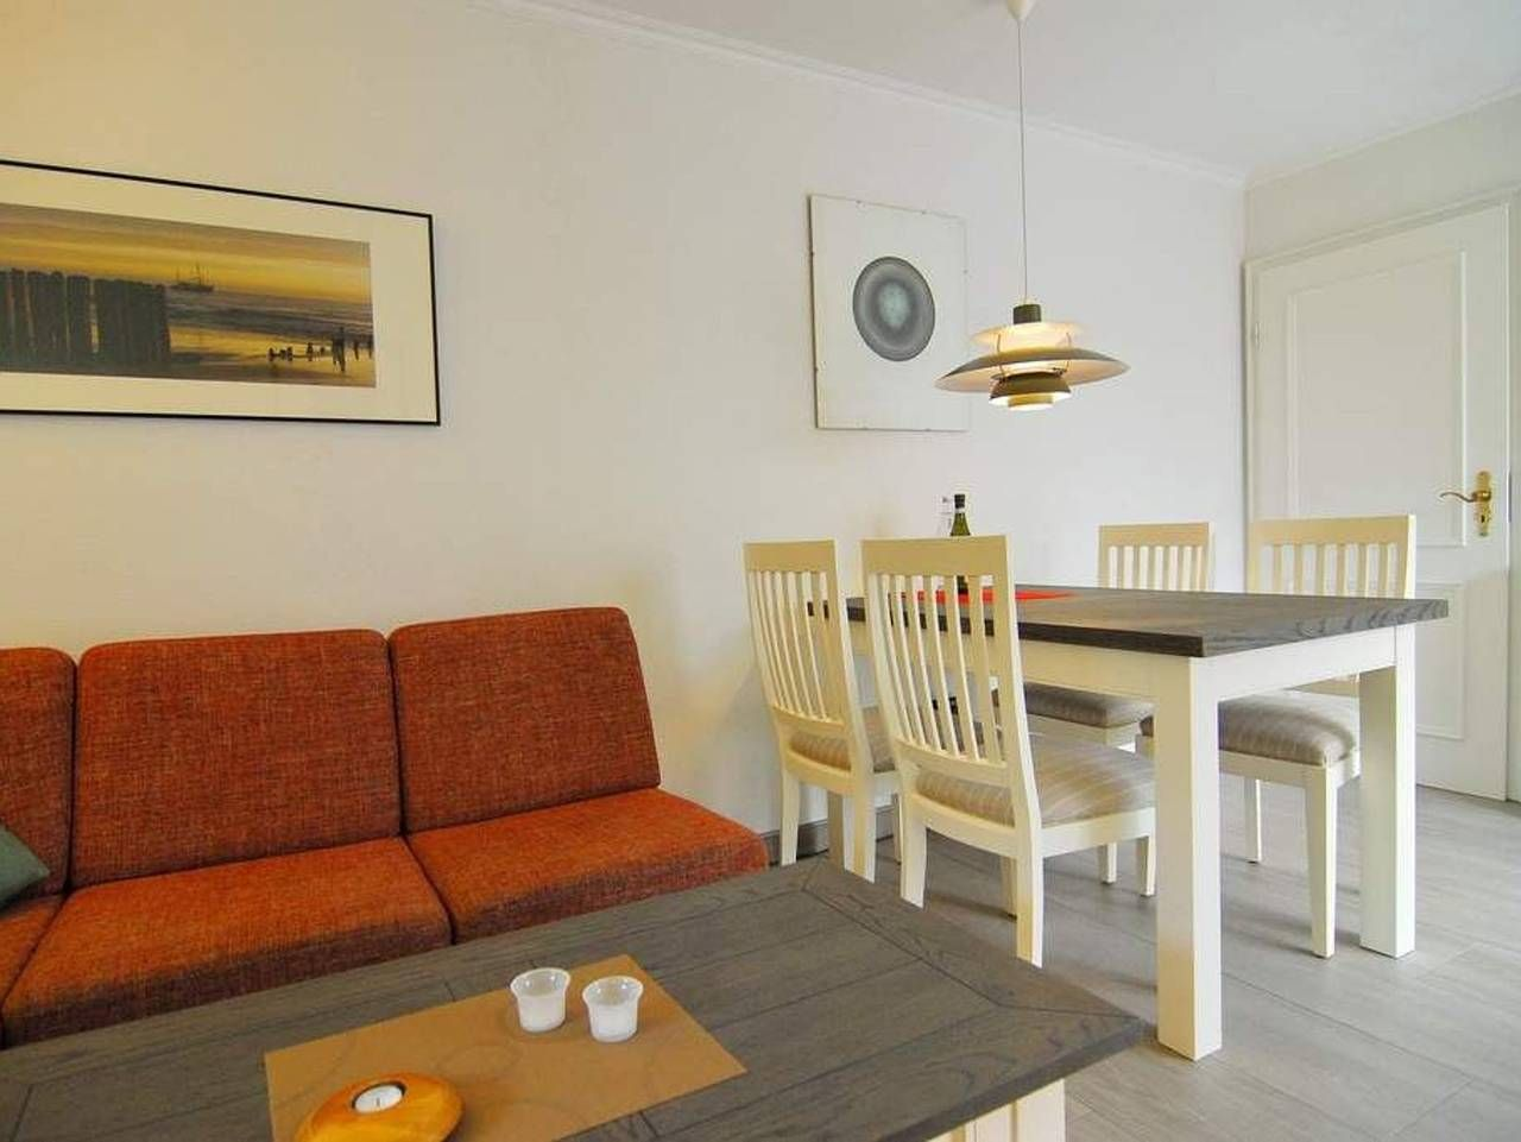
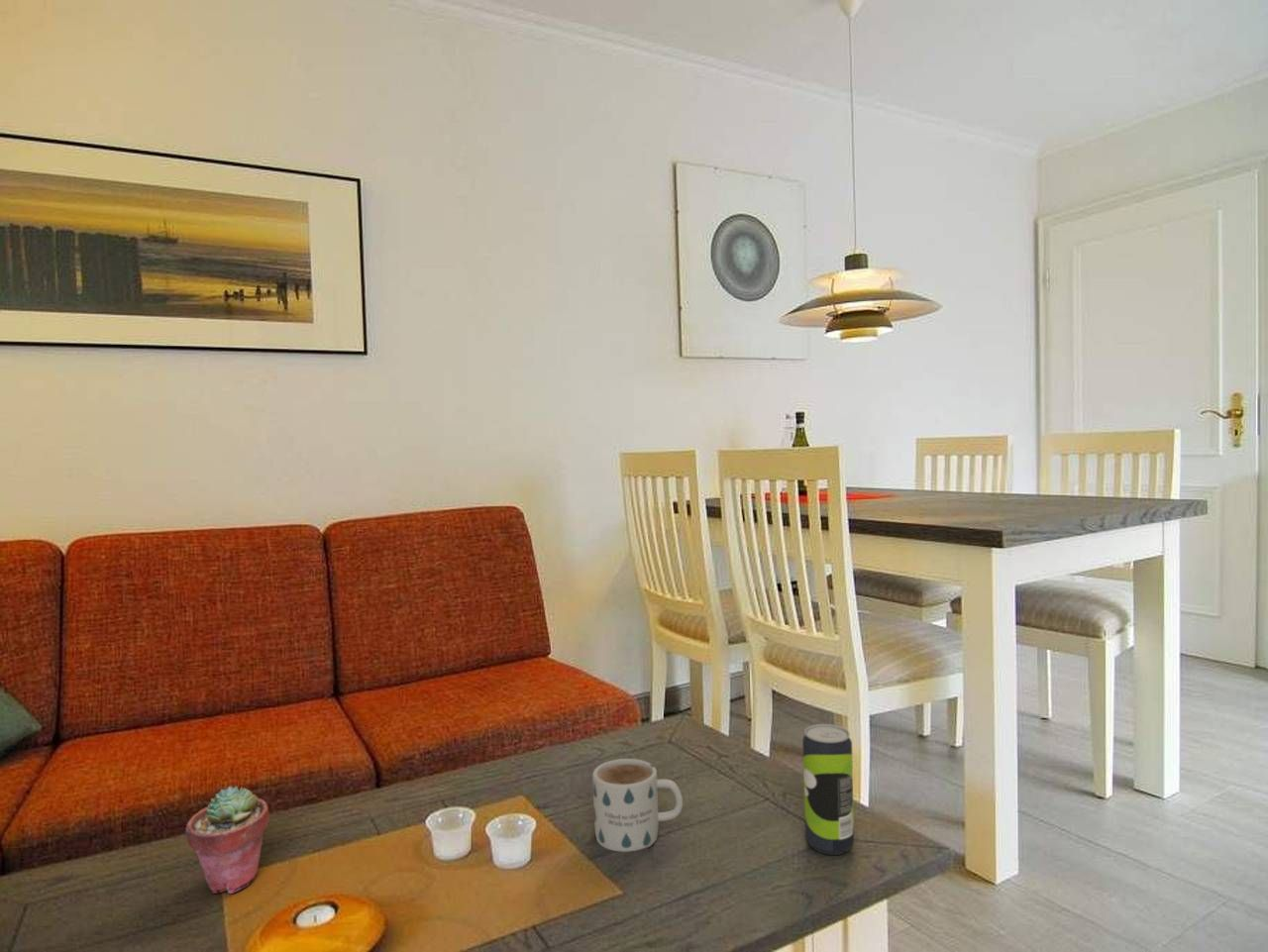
+ potted succulent [184,786,269,895]
+ mug [591,758,684,853]
+ beverage can [801,723,855,856]
